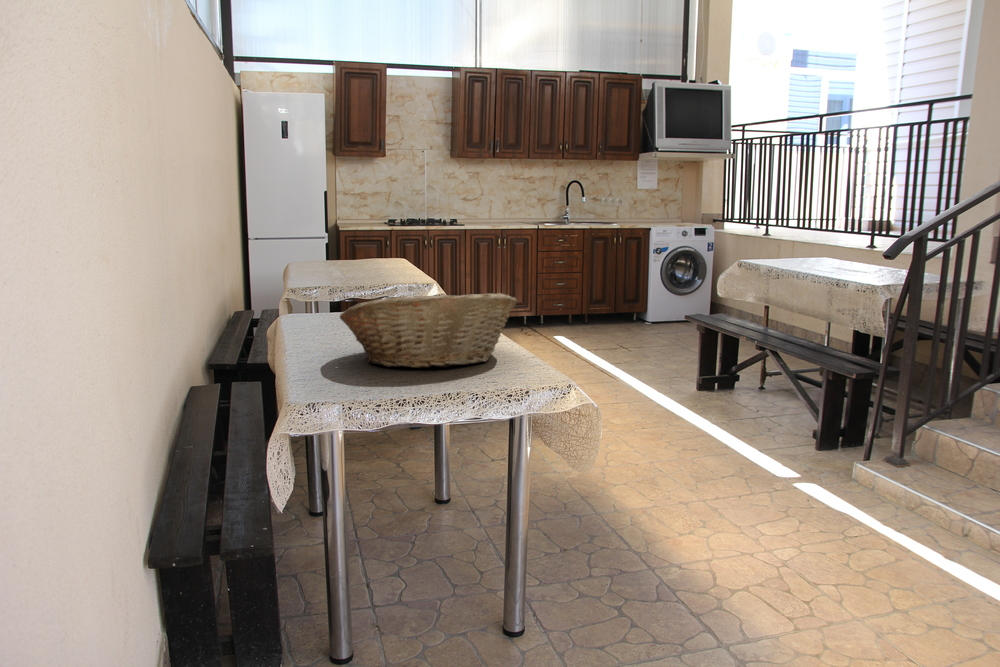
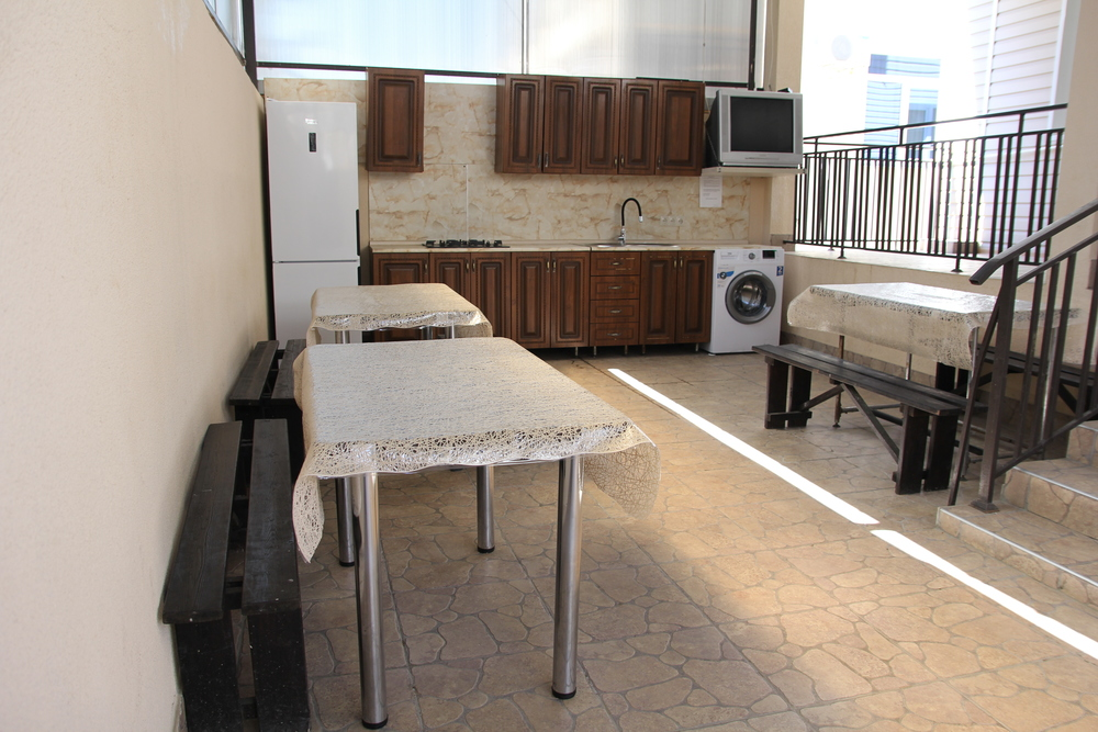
- fruit basket [339,292,517,369]
